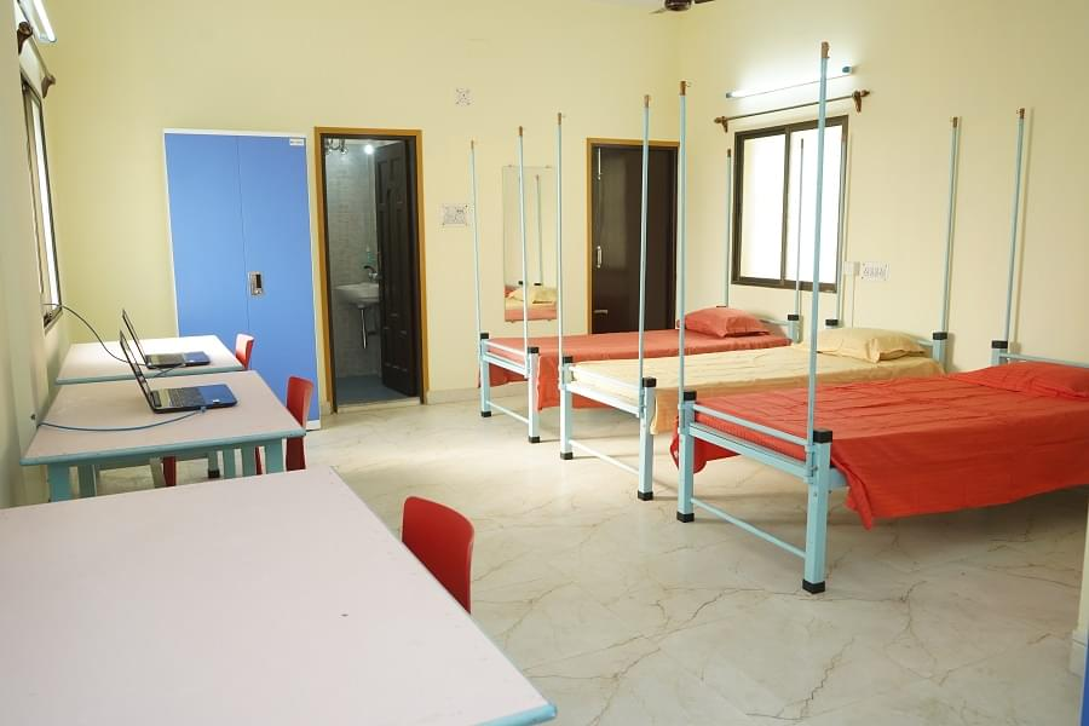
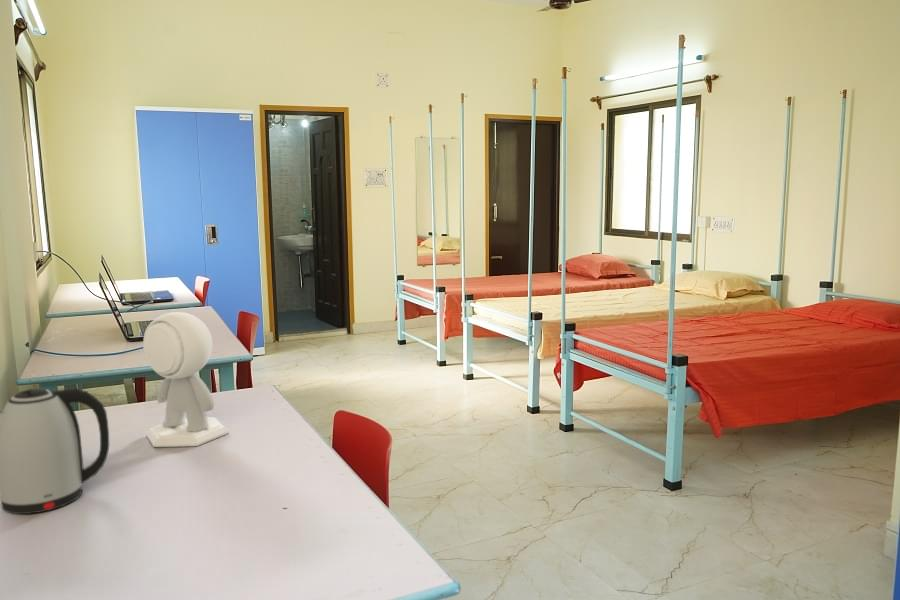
+ desk lamp [142,311,230,448]
+ kettle [0,387,110,515]
